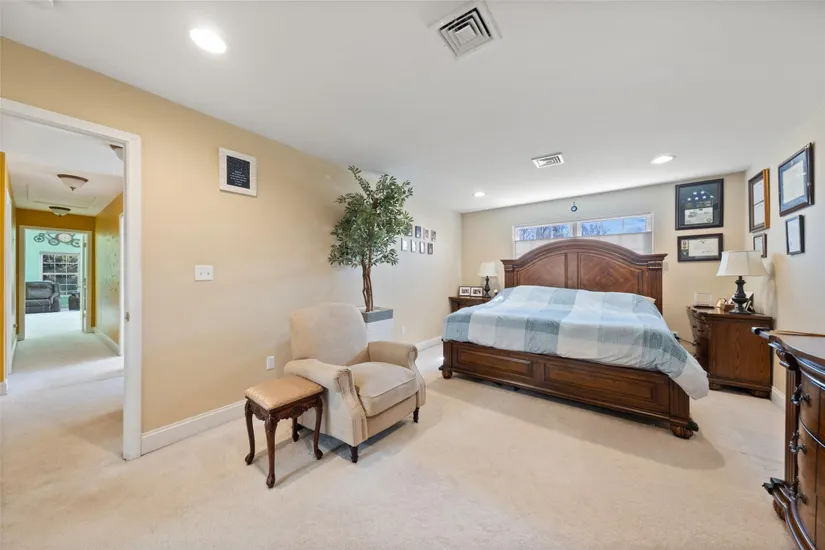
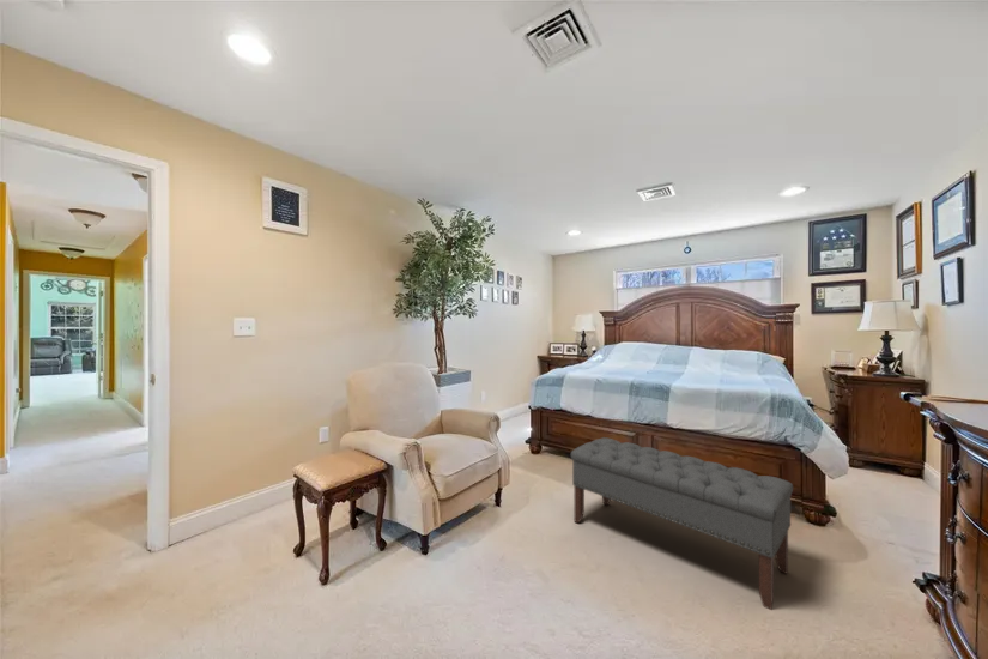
+ bench [570,436,794,611]
